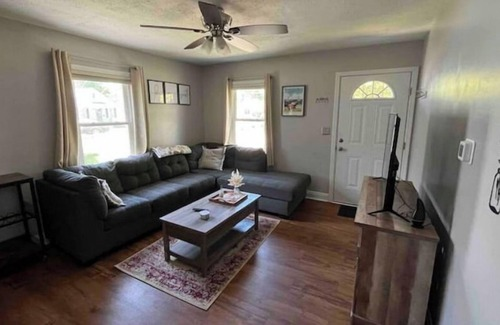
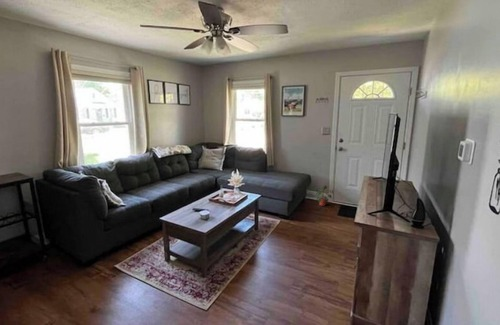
+ potted plant [314,184,335,207]
